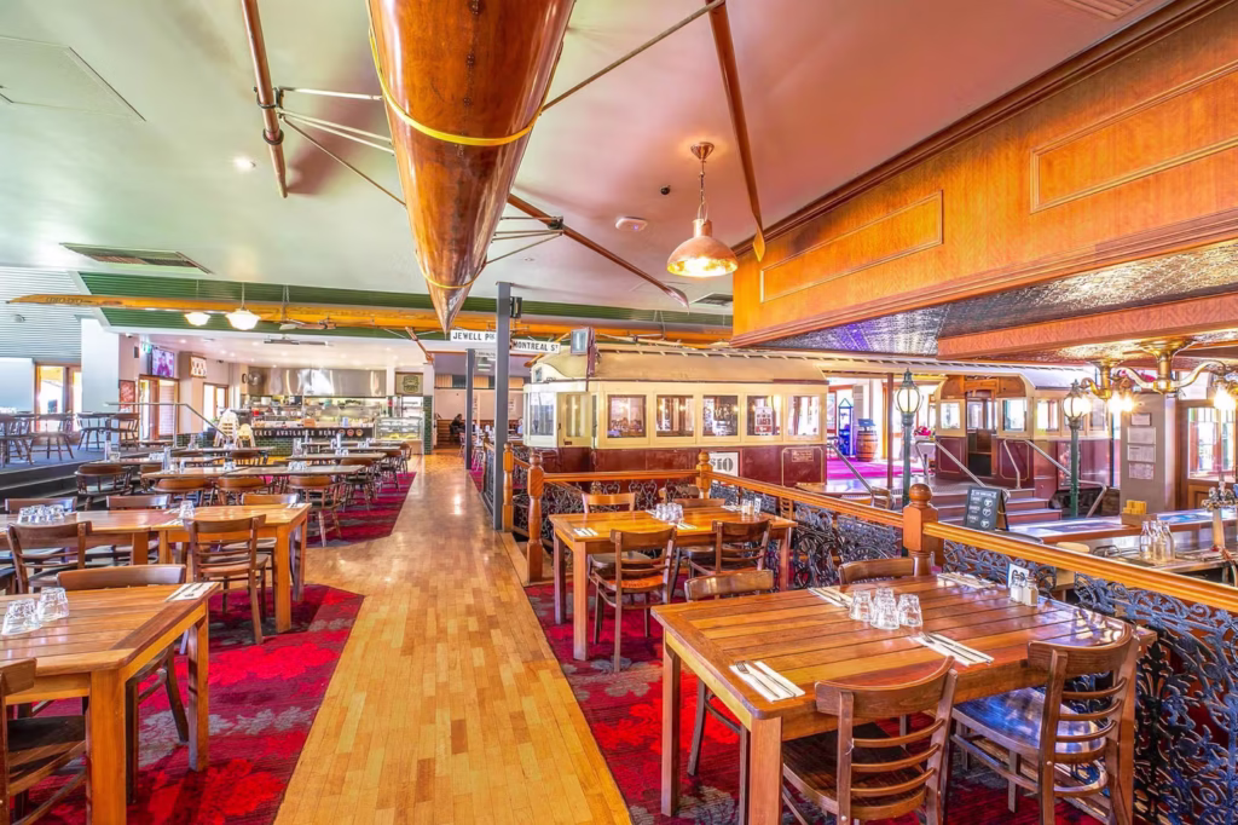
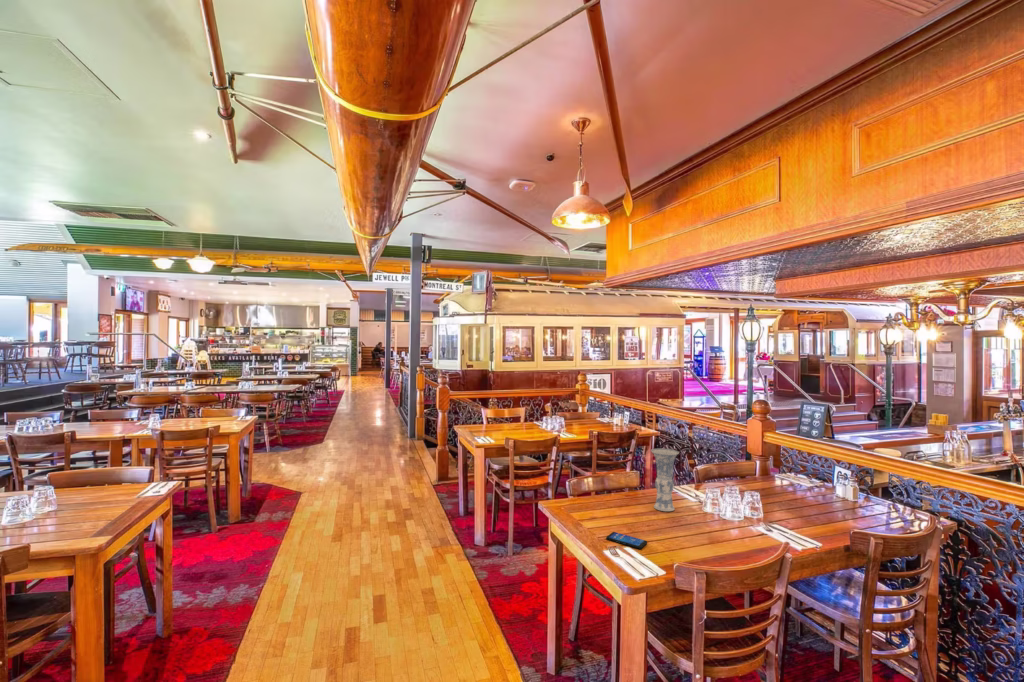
+ smartphone [605,531,648,550]
+ vase [650,447,680,512]
